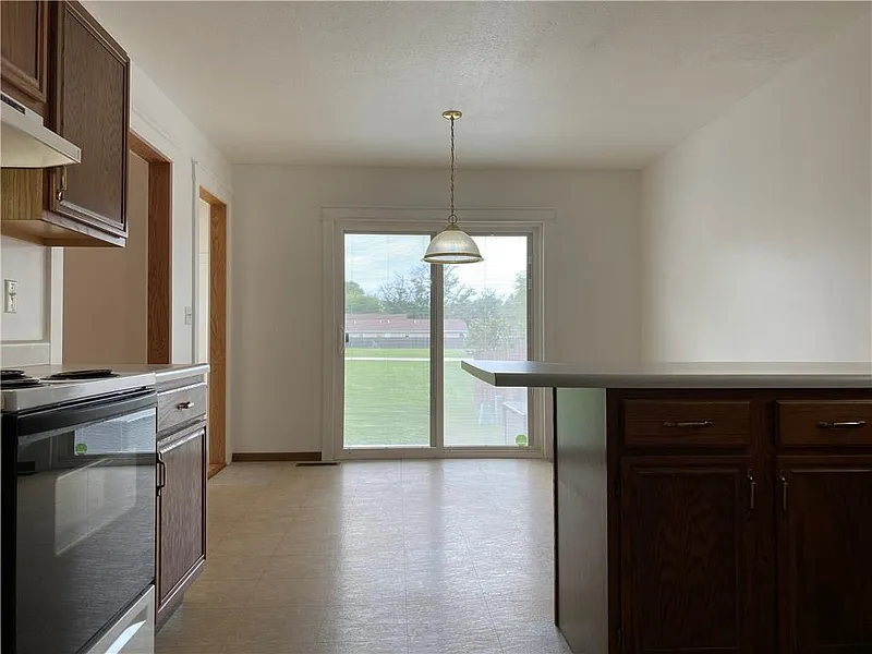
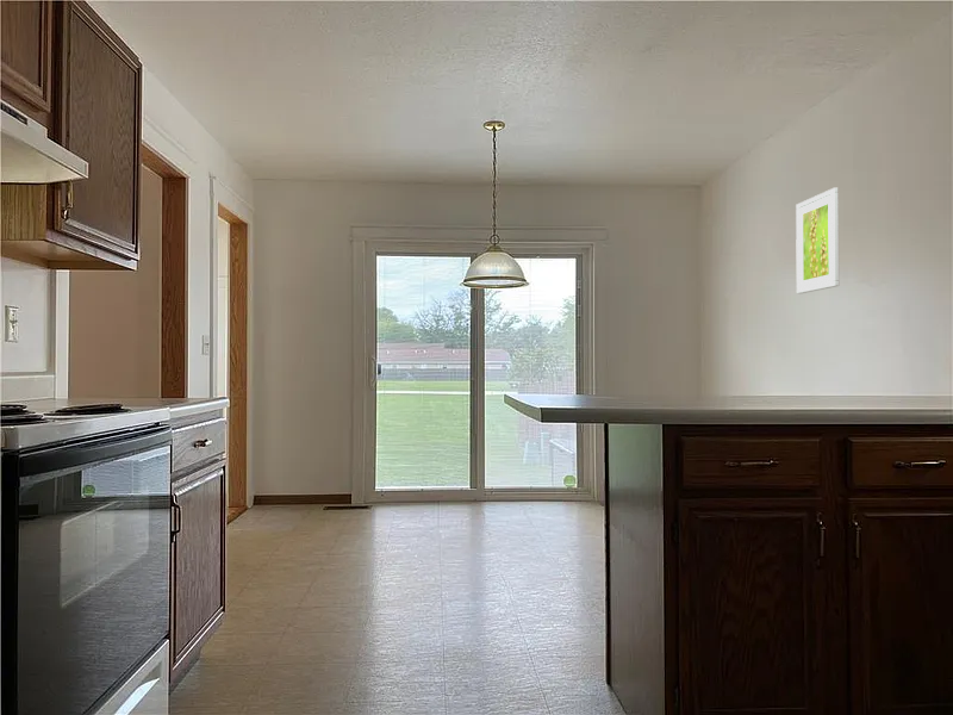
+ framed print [795,187,840,294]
